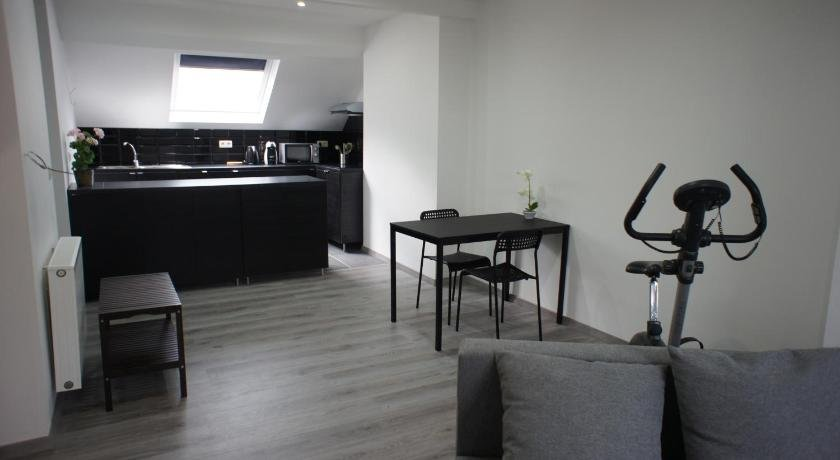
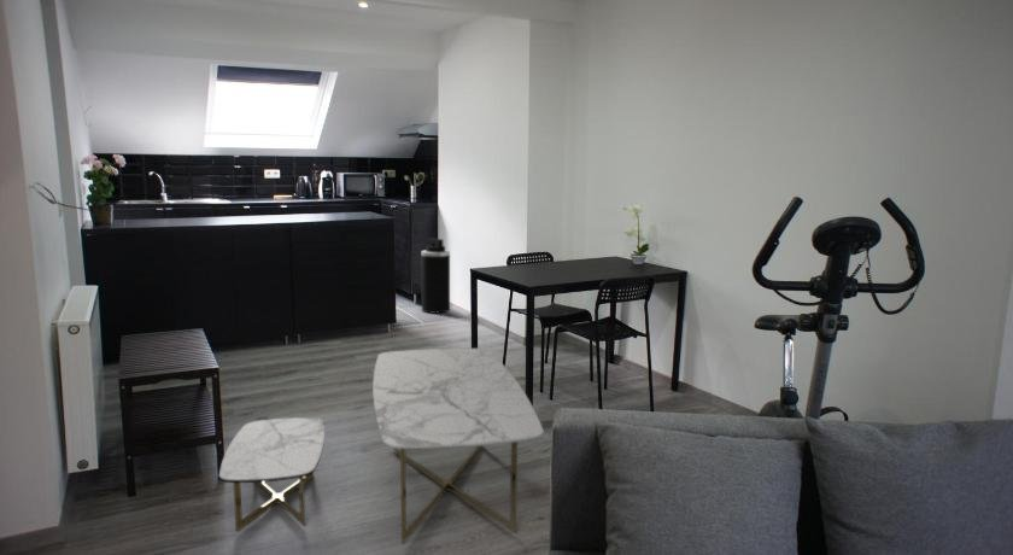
+ trash can [420,236,451,315]
+ coffee table [218,347,545,544]
